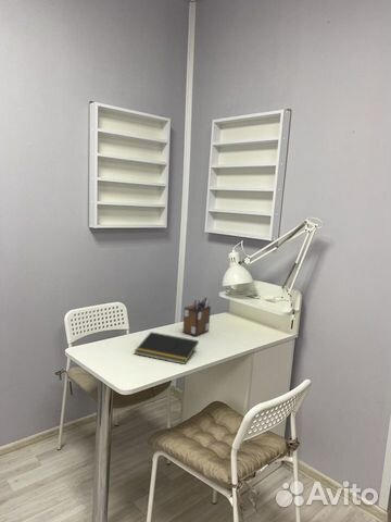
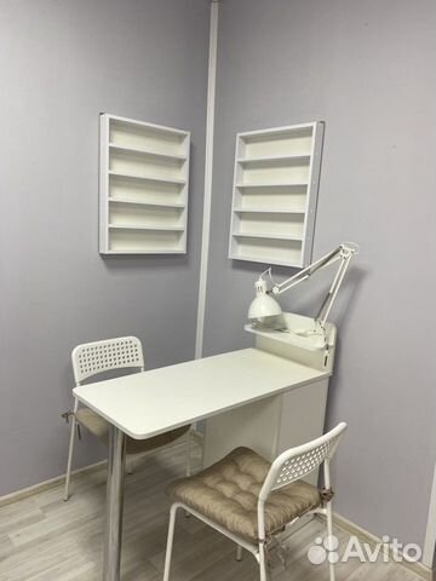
- desk organizer [182,296,212,337]
- notepad [134,331,200,365]
